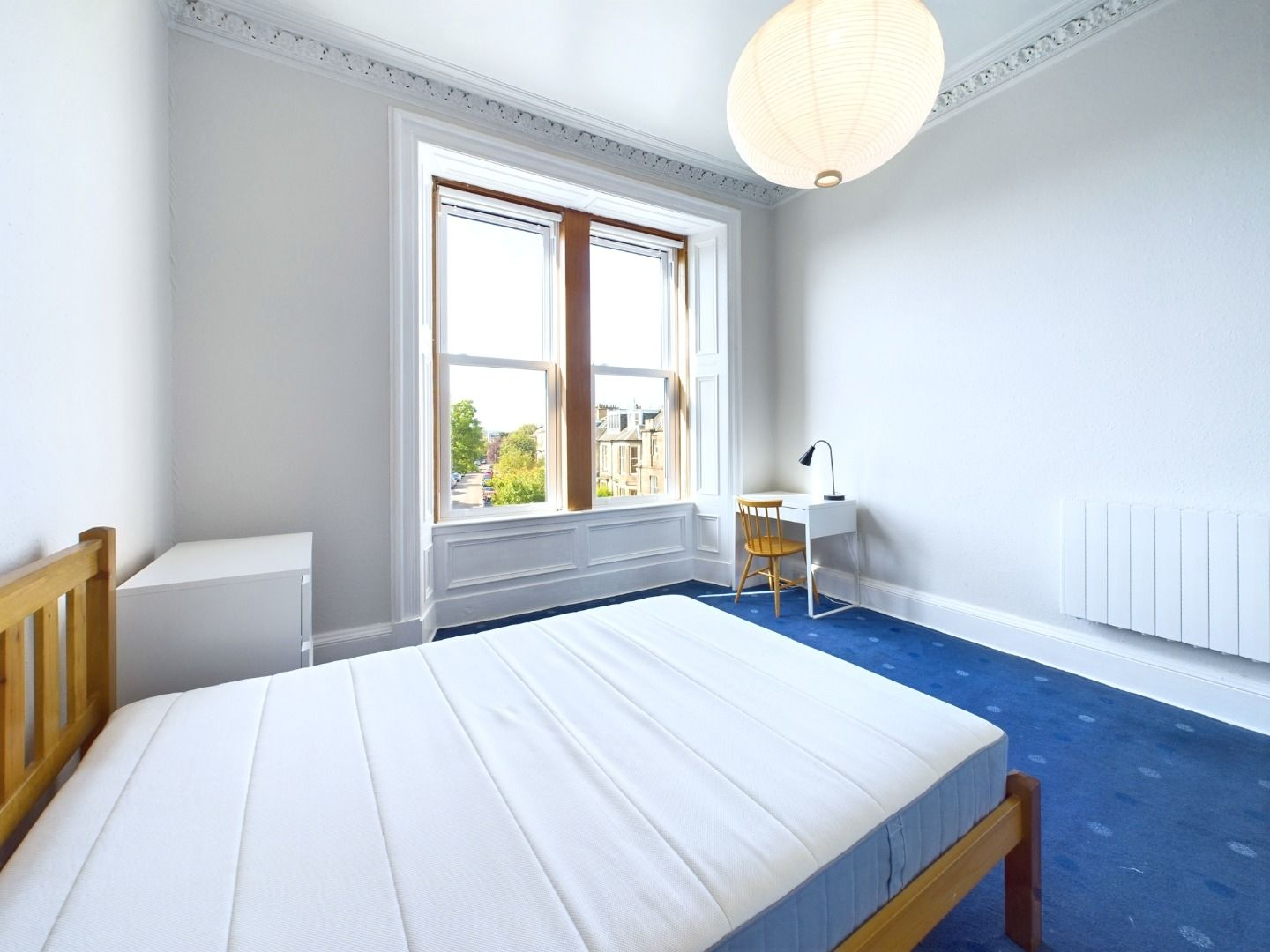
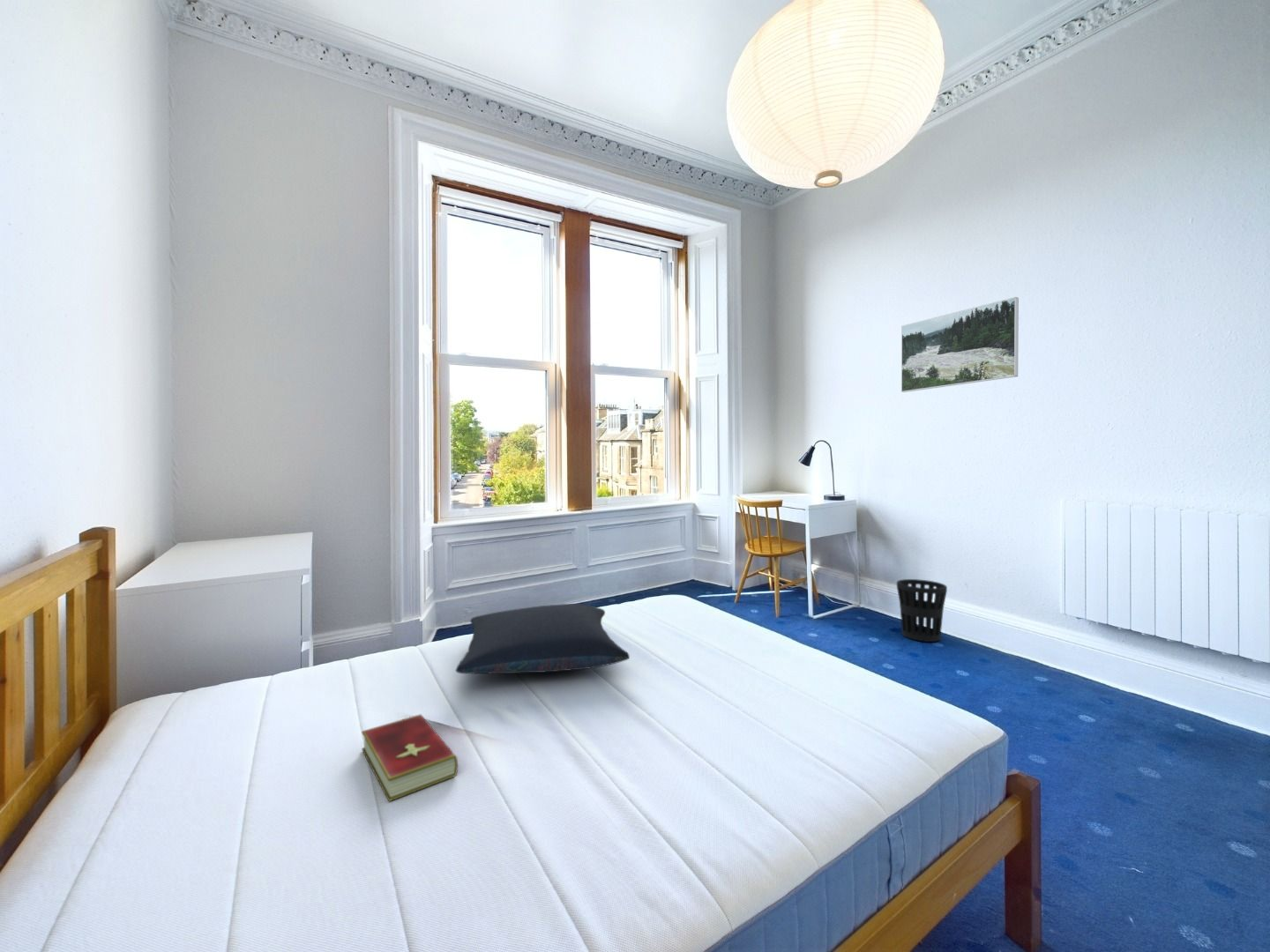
+ pillow [455,603,631,674]
+ wastebasket [896,578,948,643]
+ hardcover book [361,713,459,802]
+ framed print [900,296,1020,393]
